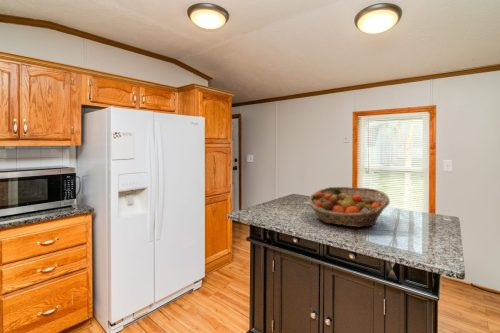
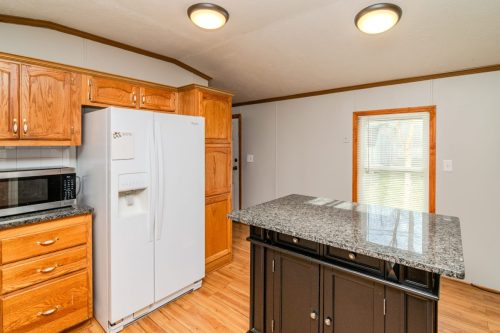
- fruit basket [307,186,391,228]
